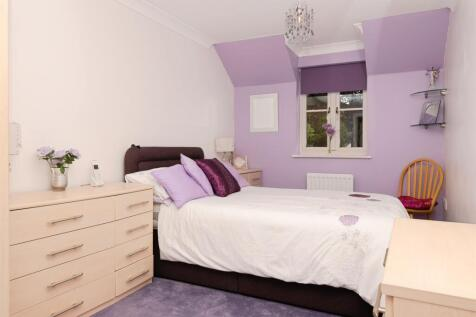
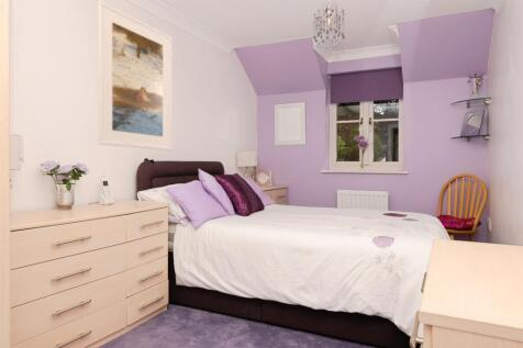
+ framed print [97,0,173,151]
